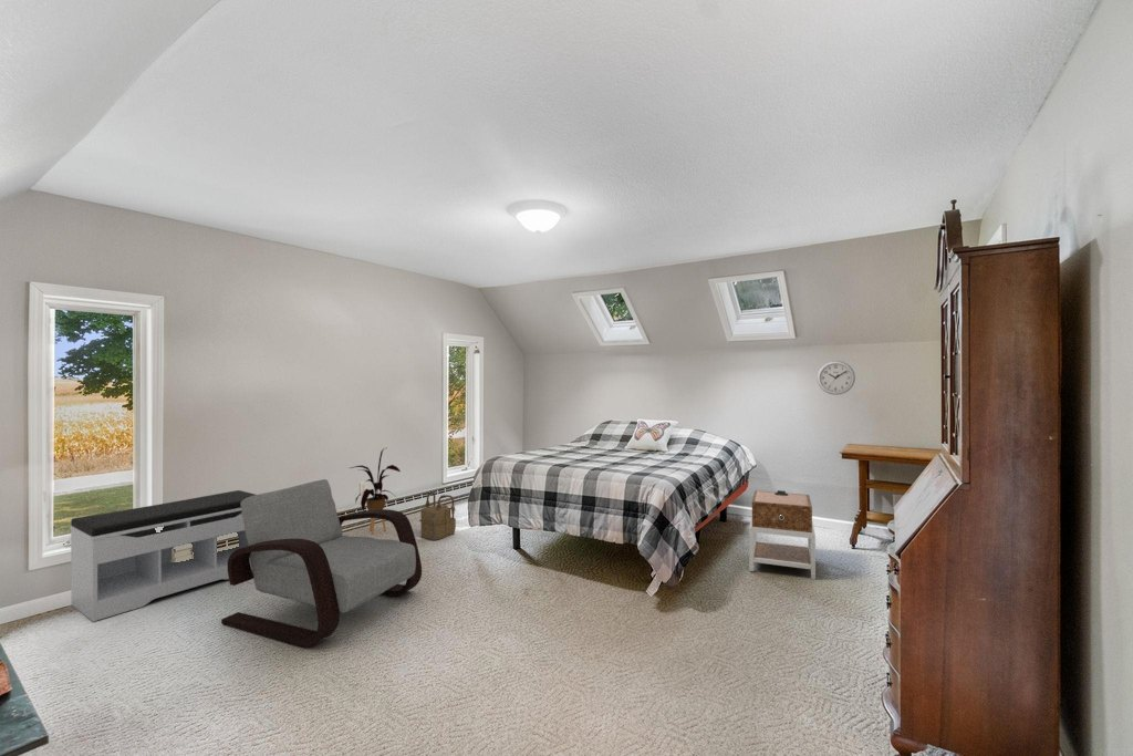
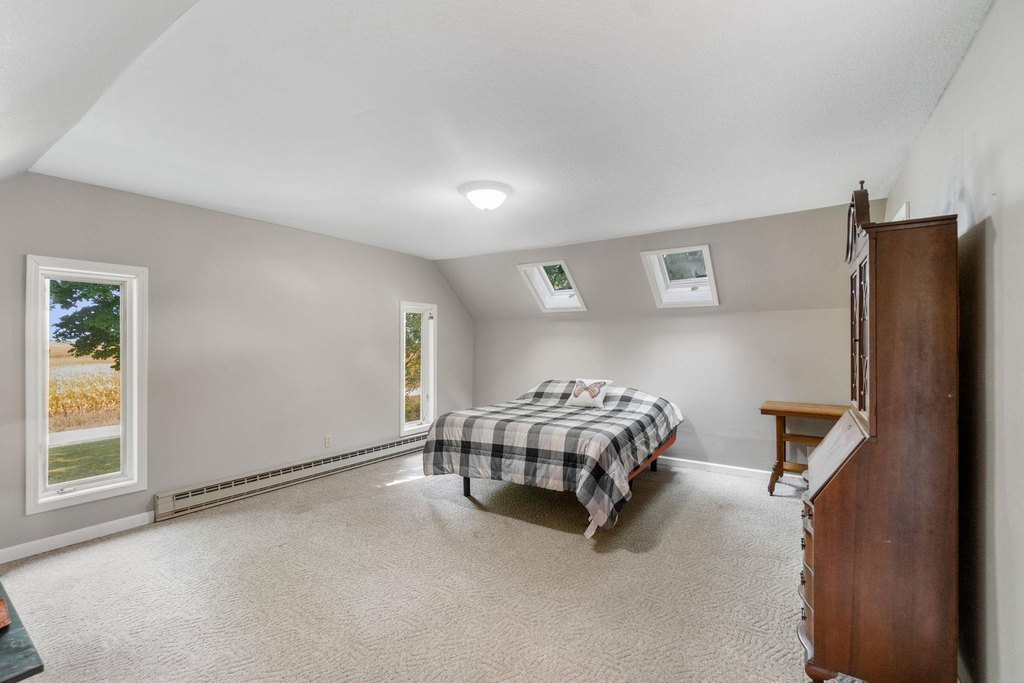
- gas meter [418,490,457,541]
- nightstand [748,489,817,581]
- bench [69,489,257,623]
- house plant [350,447,402,536]
- armchair [220,478,423,649]
- wall clock [815,360,856,396]
